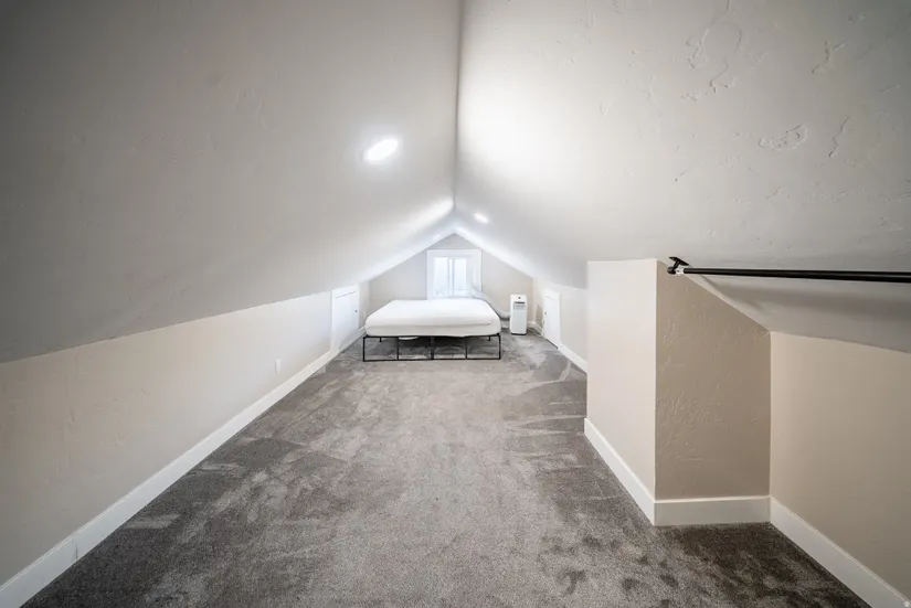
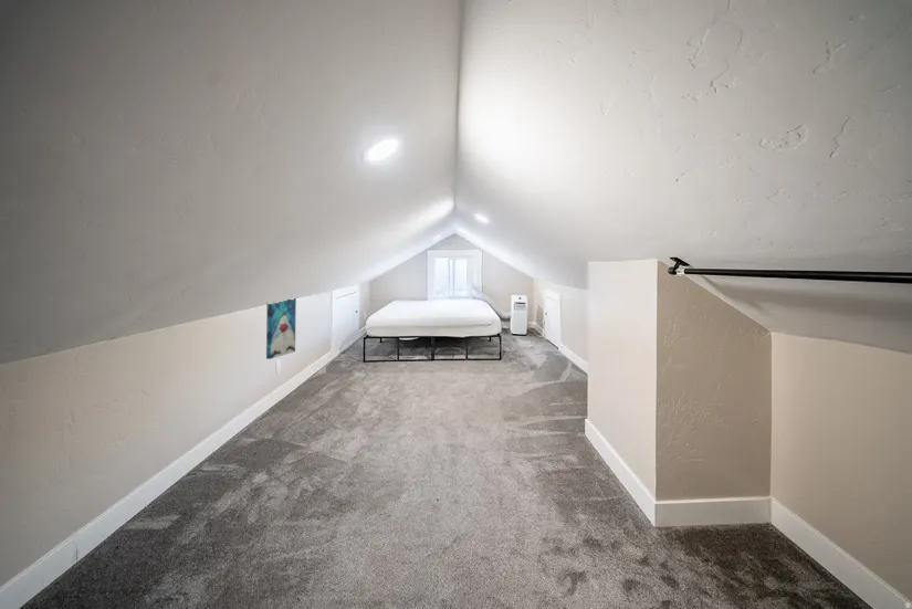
+ wall art [265,297,297,360]
